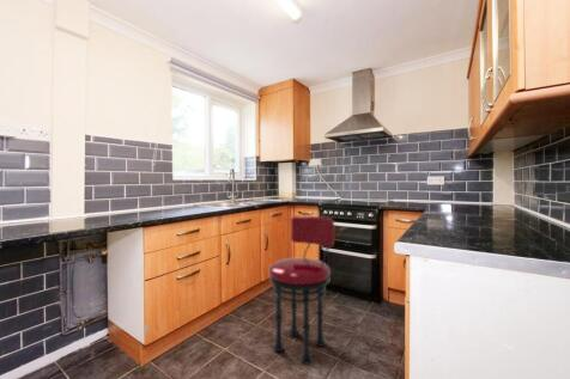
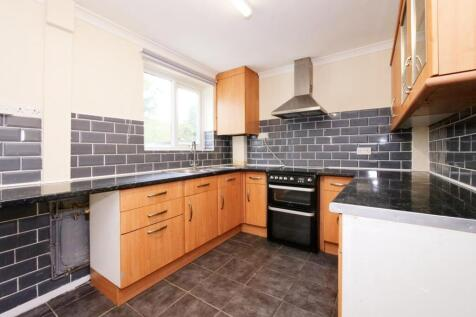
- stool [267,215,335,366]
